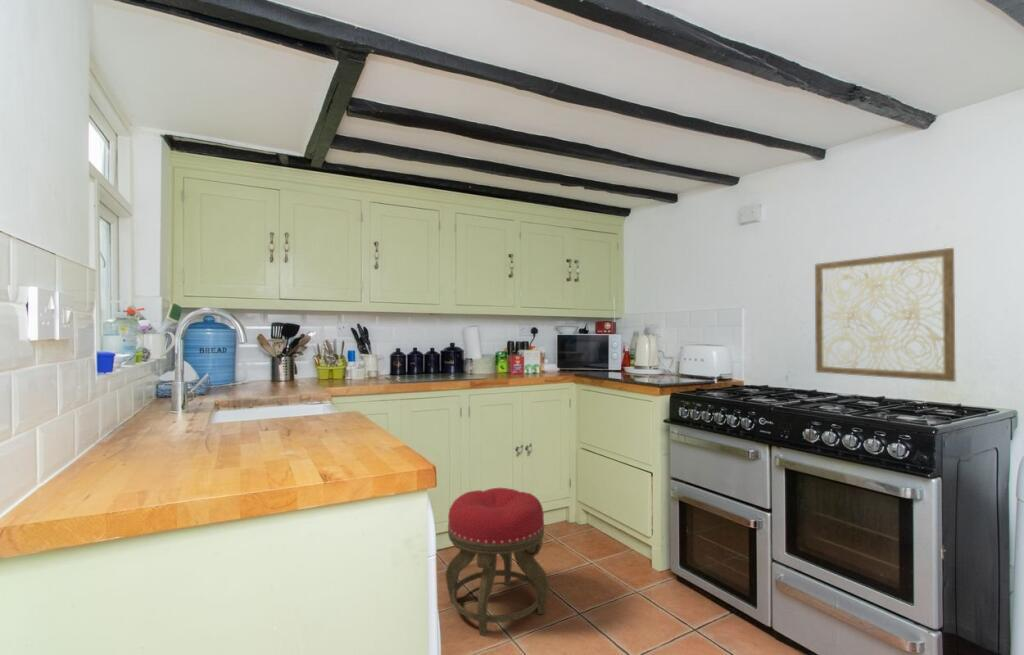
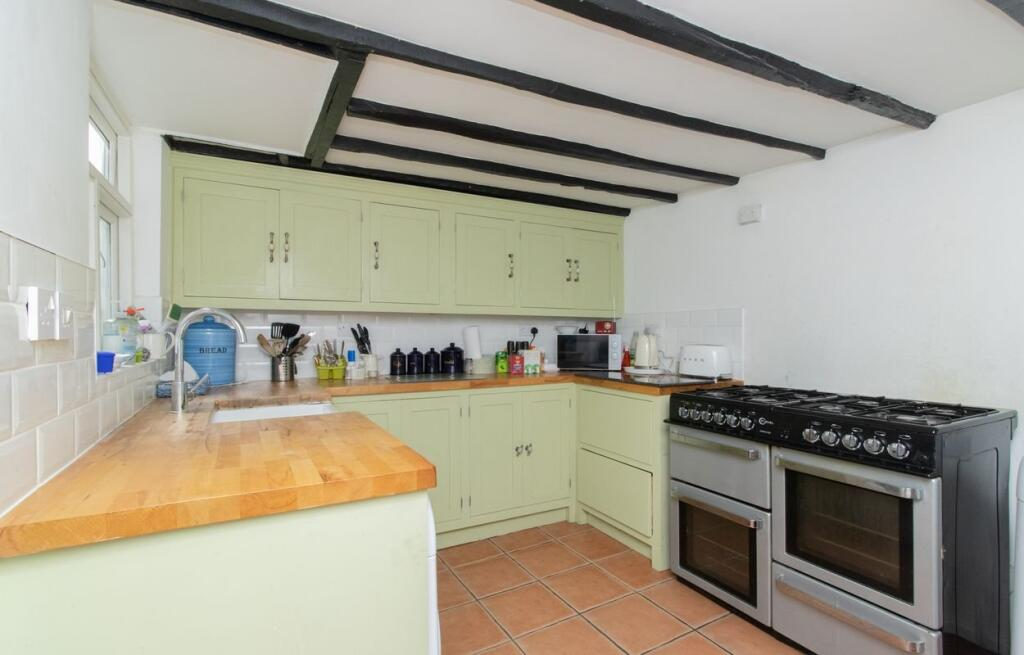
- stool [445,487,550,636]
- wall art [814,247,956,383]
